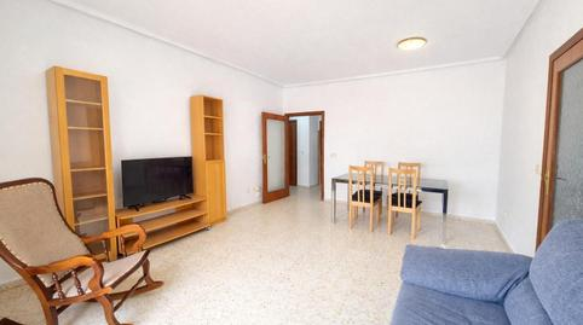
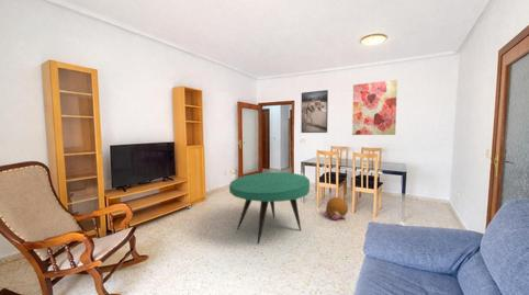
+ plush toy [324,196,349,222]
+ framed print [300,89,329,134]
+ coffee table [228,171,311,245]
+ wall art [351,79,398,136]
